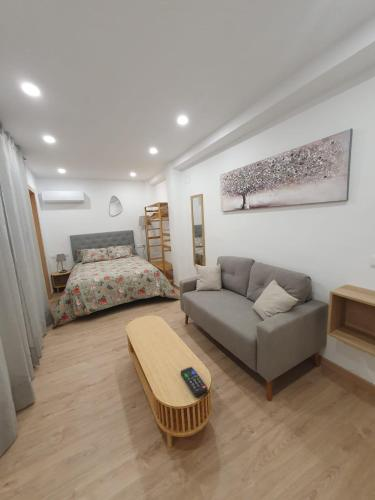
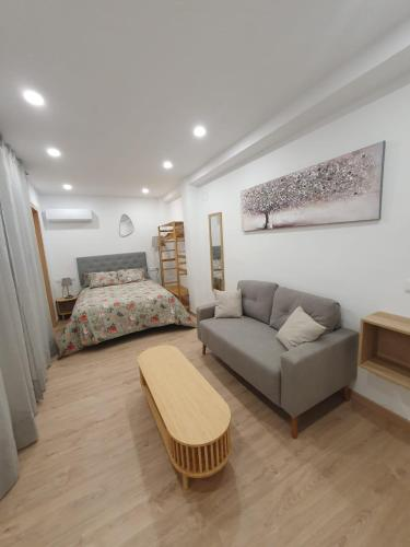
- remote control [180,366,209,397]
